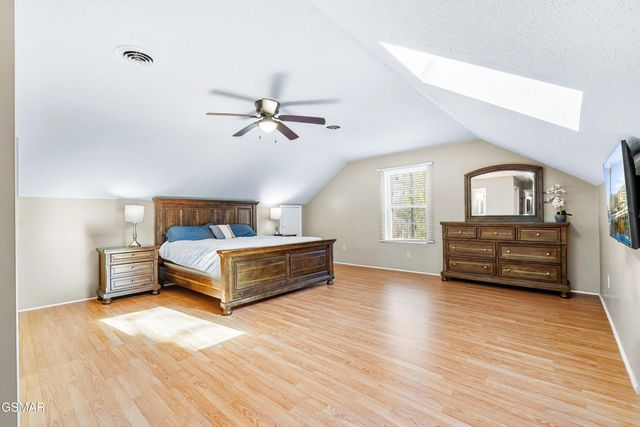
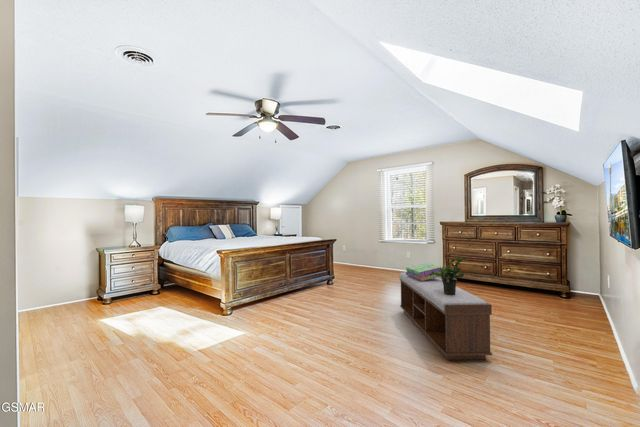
+ bench [398,271,493,361]
+ potted plant [429,256,468,295]
+ stack of books [405,262,441,281]
